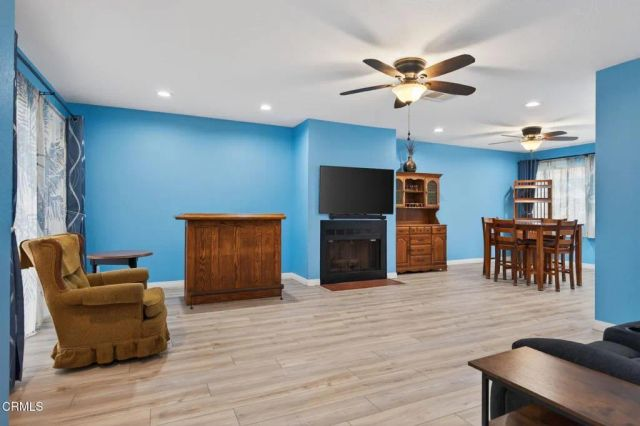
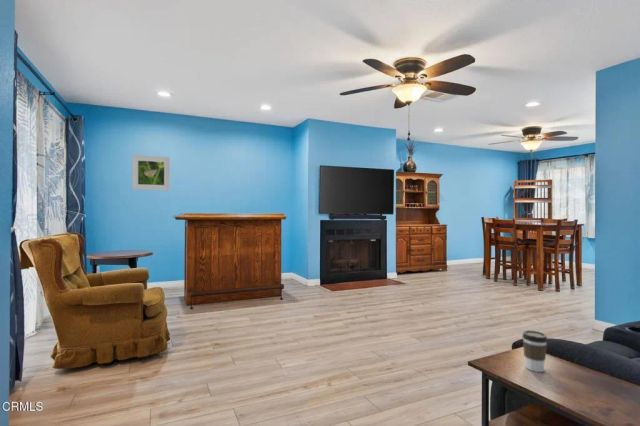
+ coffee cup [521,329,549,373]
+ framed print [131,154,171,192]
